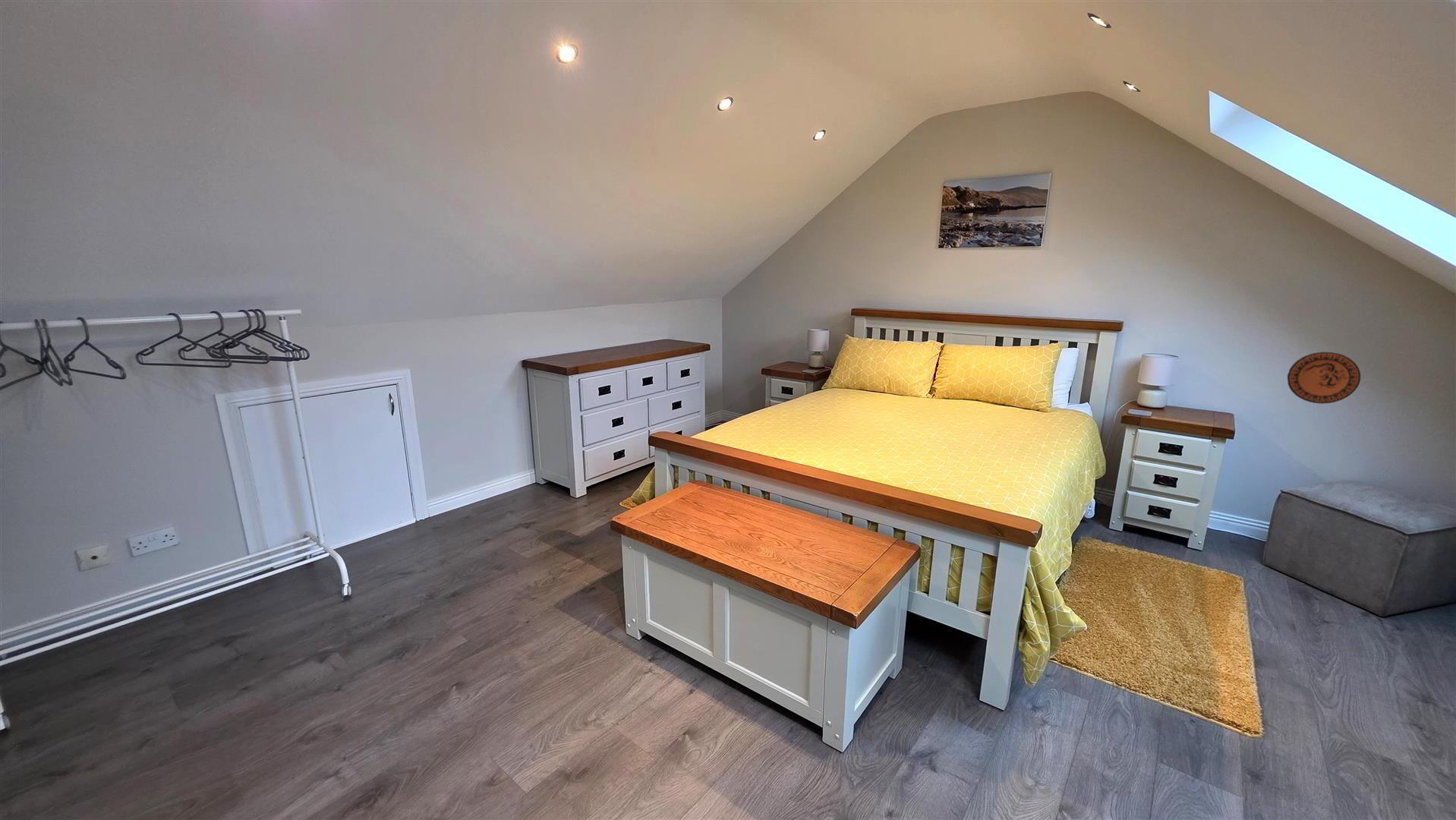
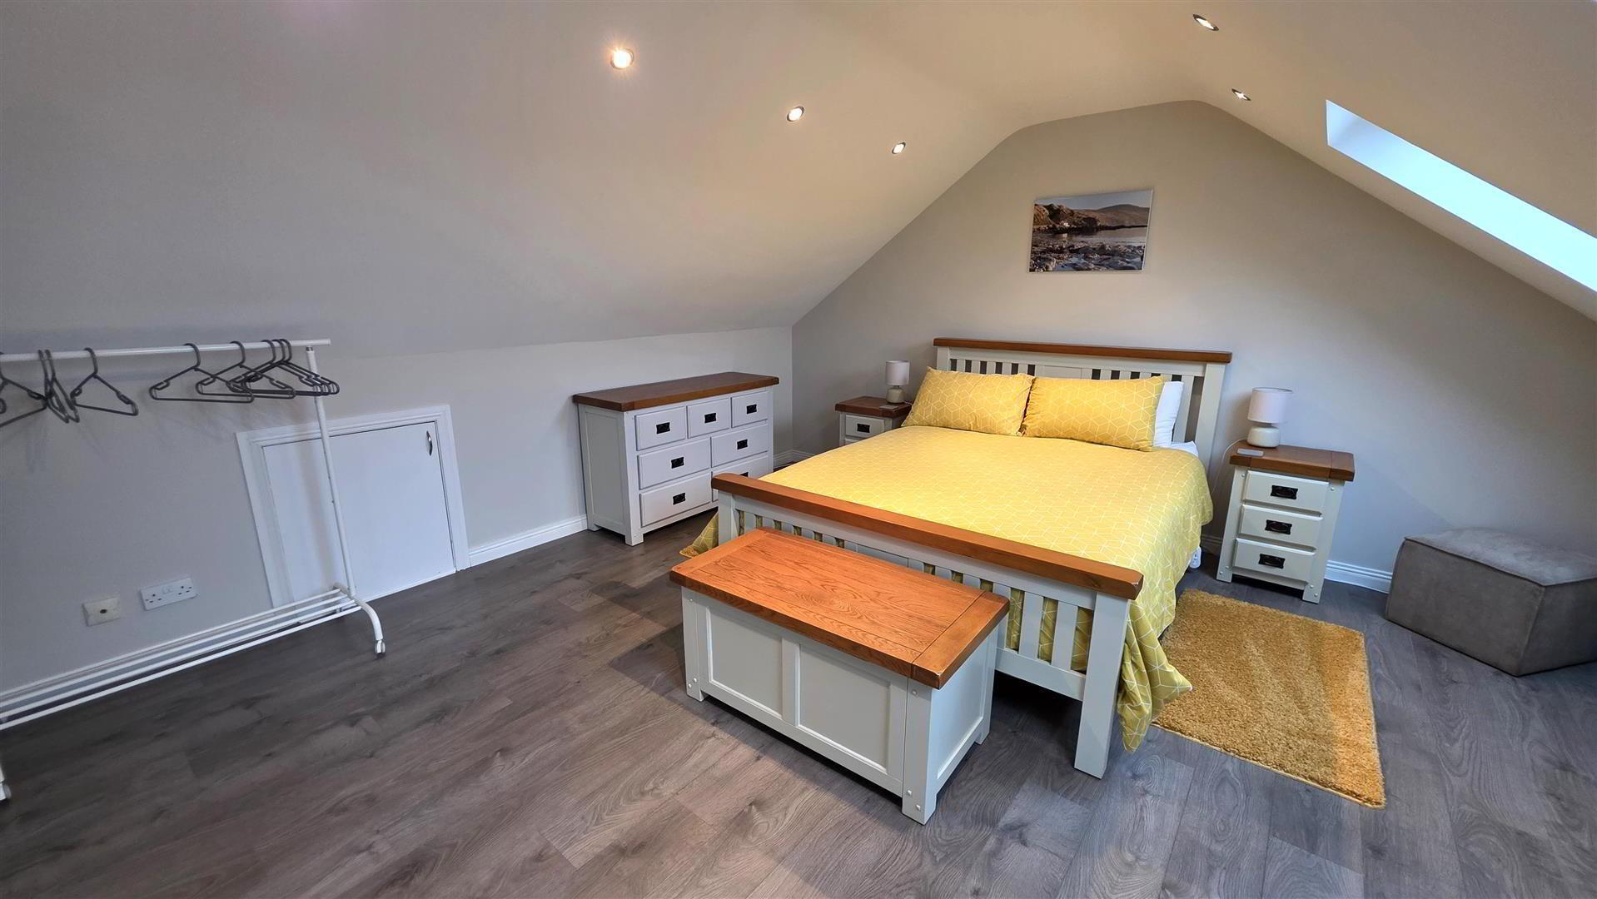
- decorative plate [1287,351,1361,405]
